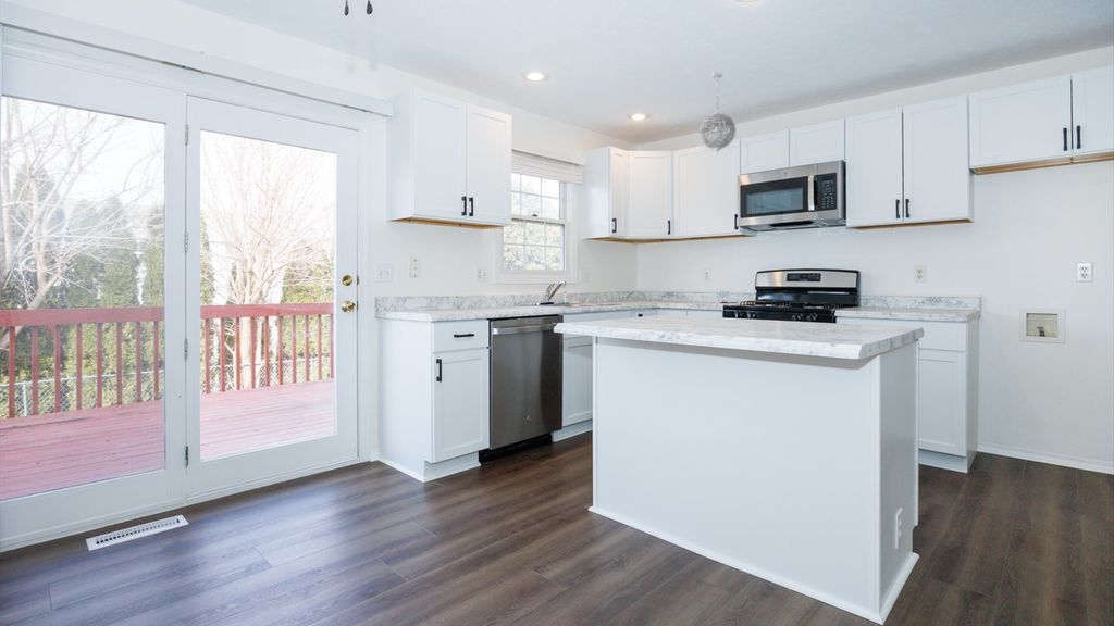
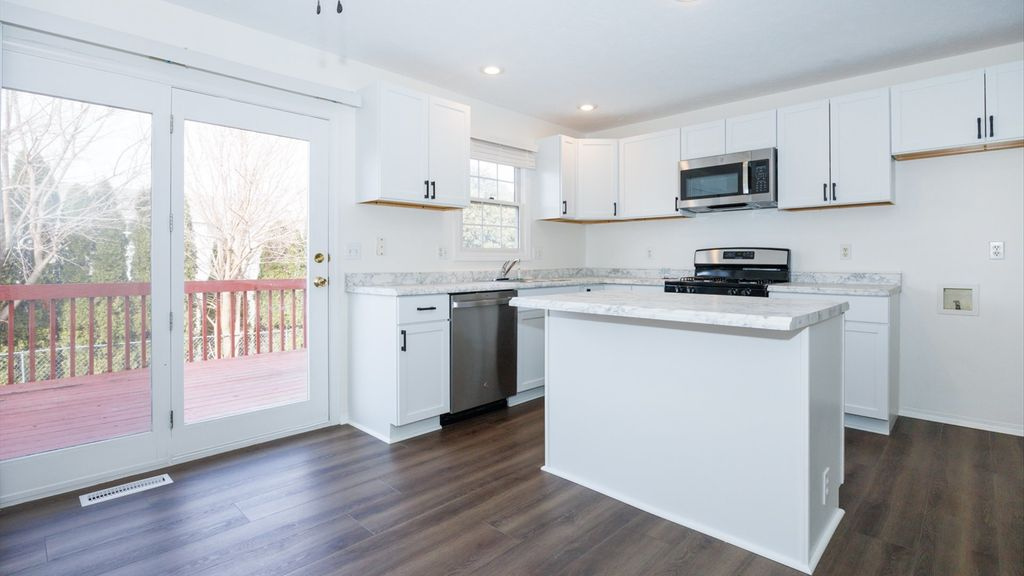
- pendant light [697,71,737,155]
